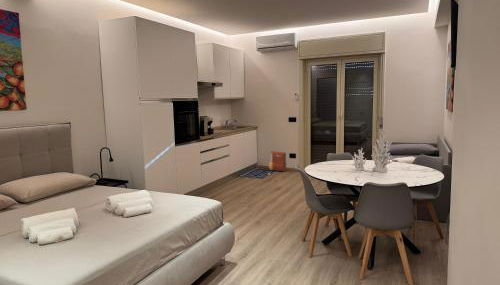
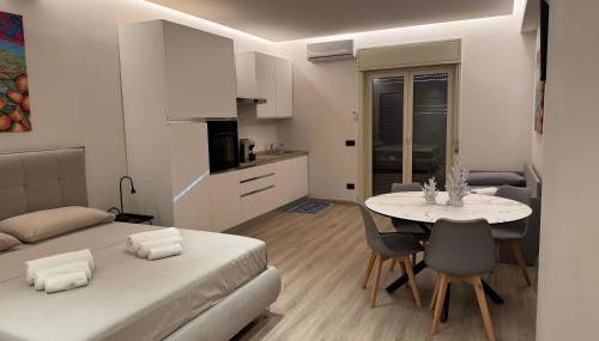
- backpack [264,150,287,175]
